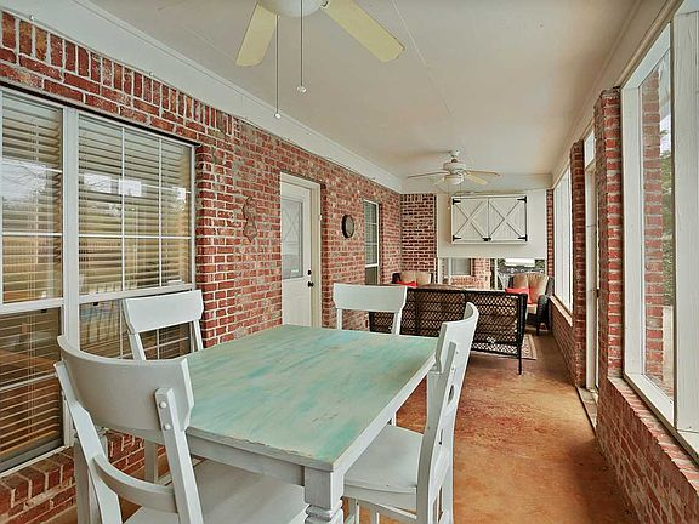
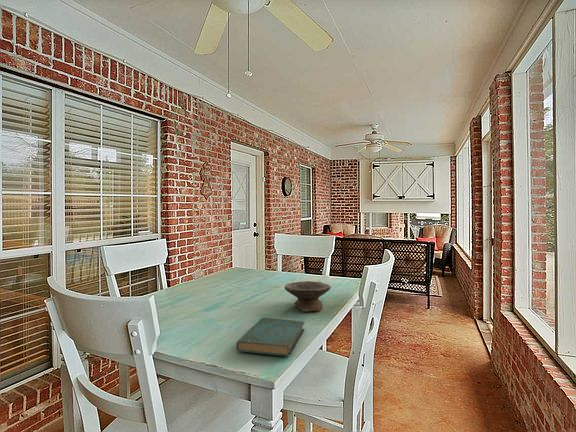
+ book [235,317,306,357]
+ bowl [284,280,332,312]
